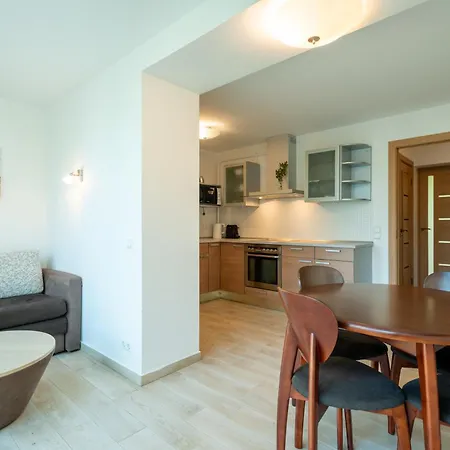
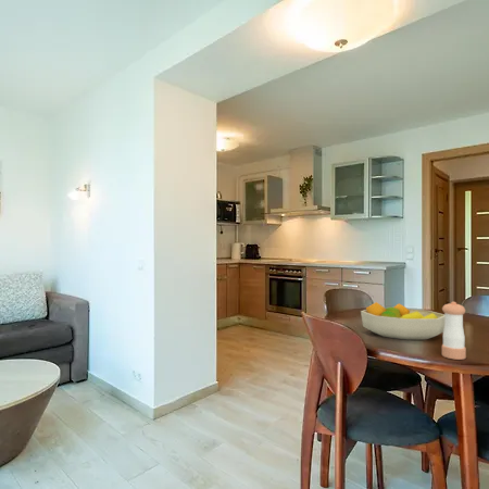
+ fruit bowl [360,301,444,341]
+ pepper shaker [441,301,467,361]
